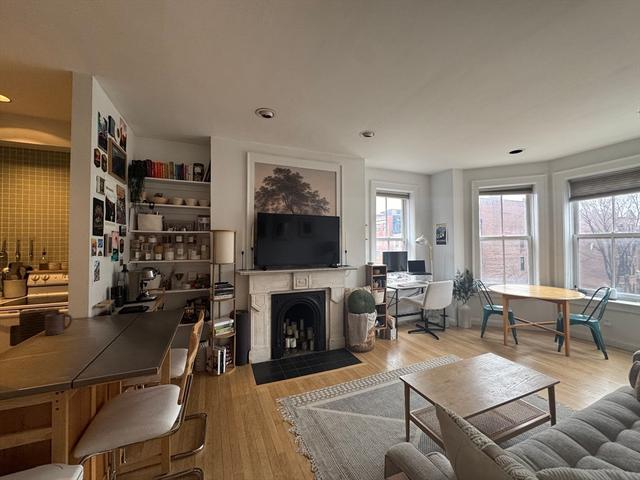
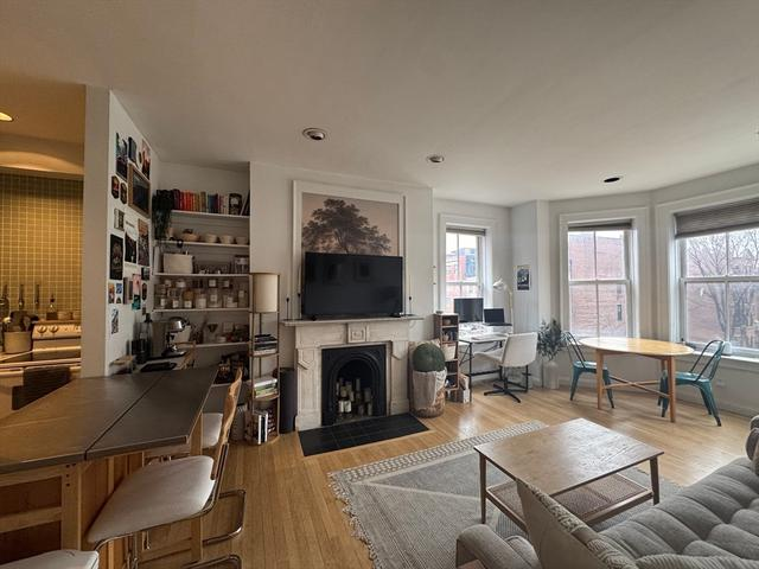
- cup [44,311,74,336]
